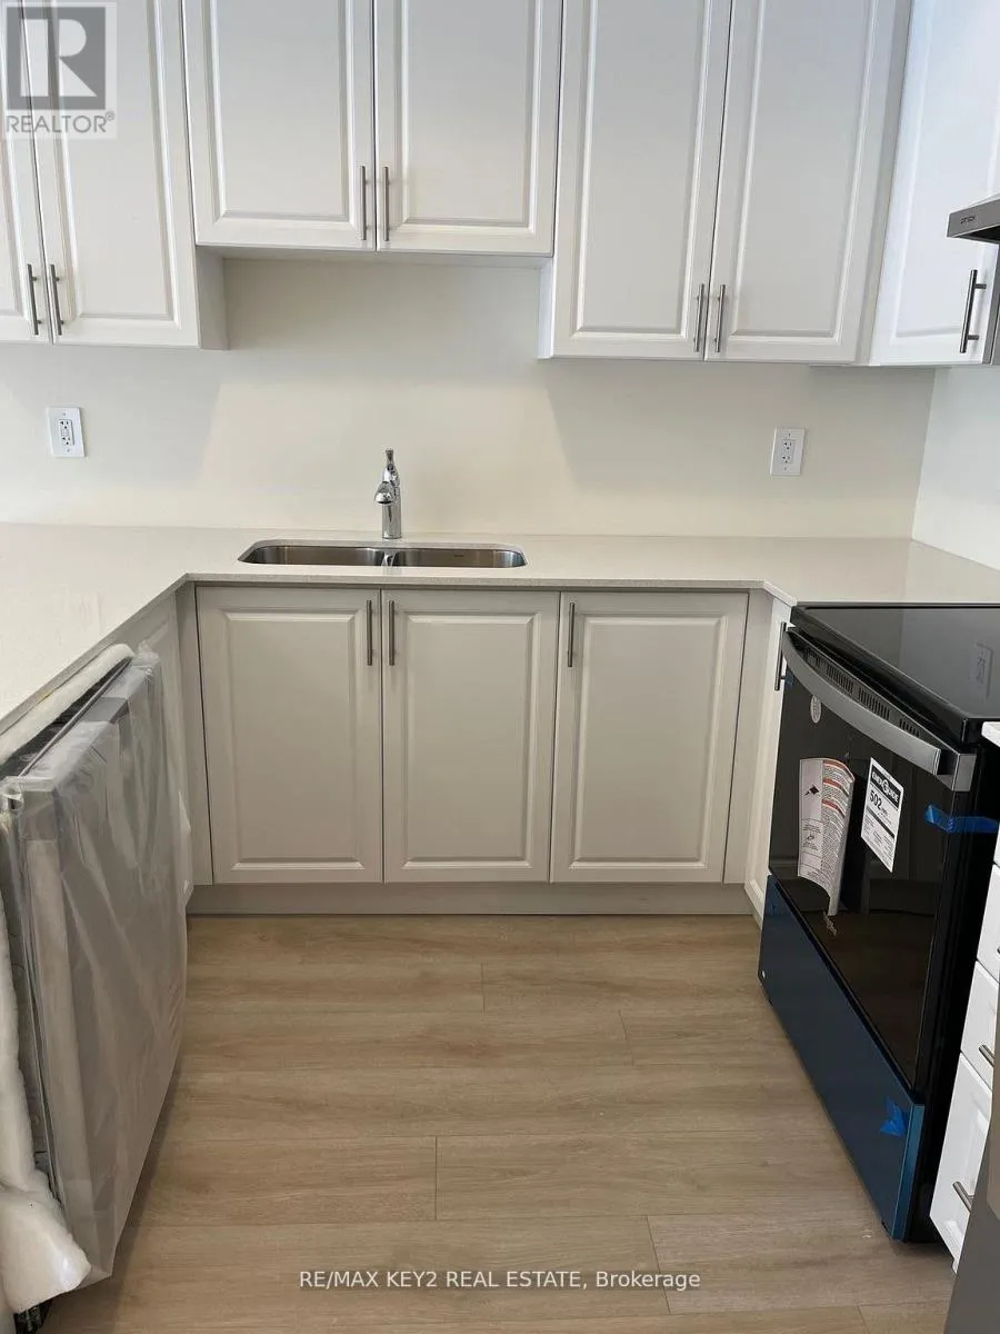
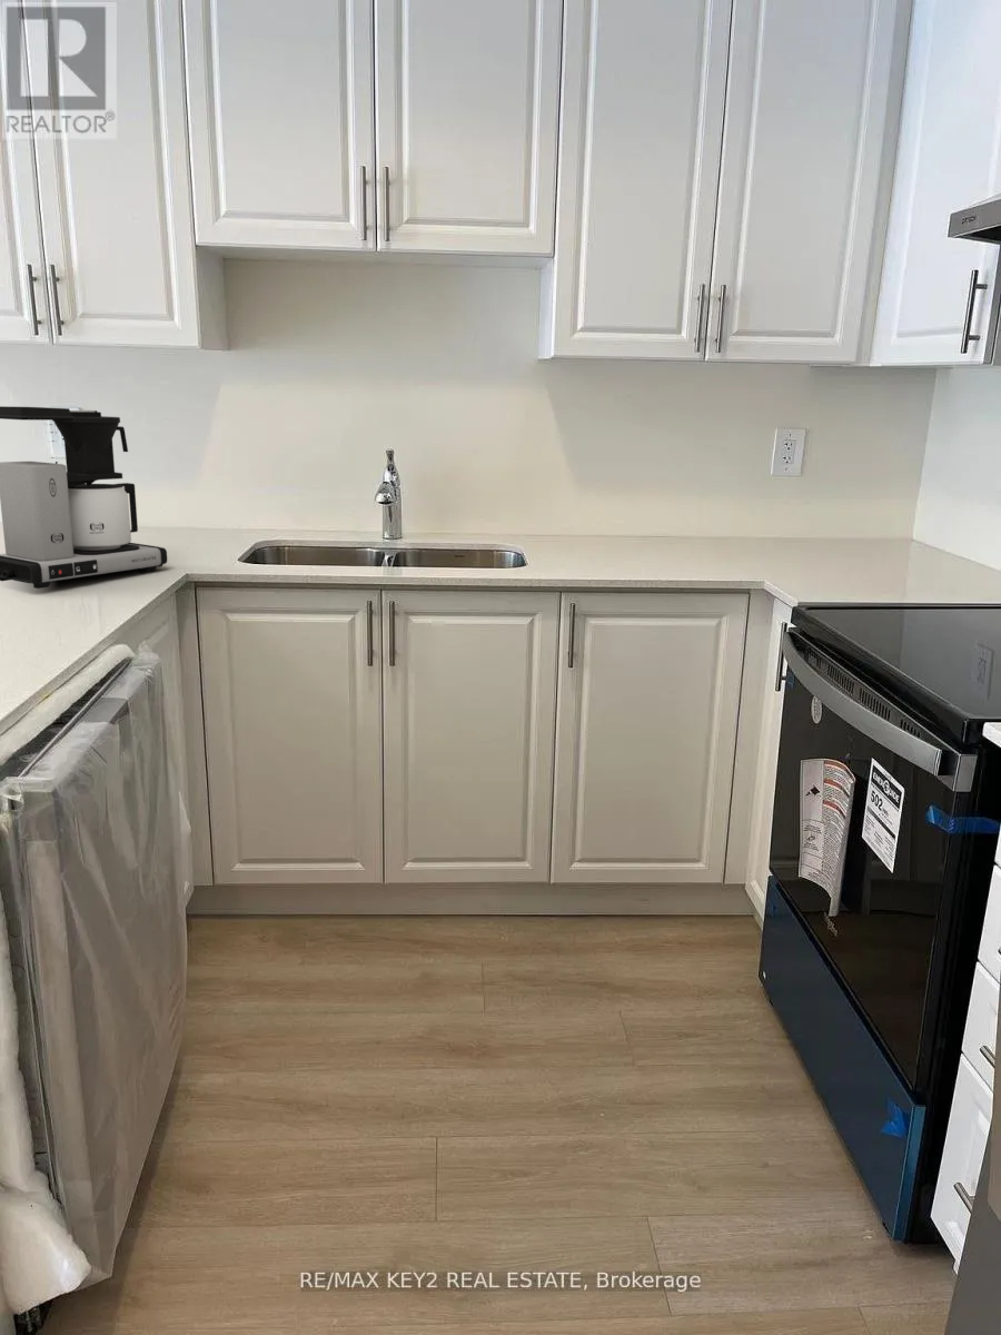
+ coffee maker [0,405,168,590]
